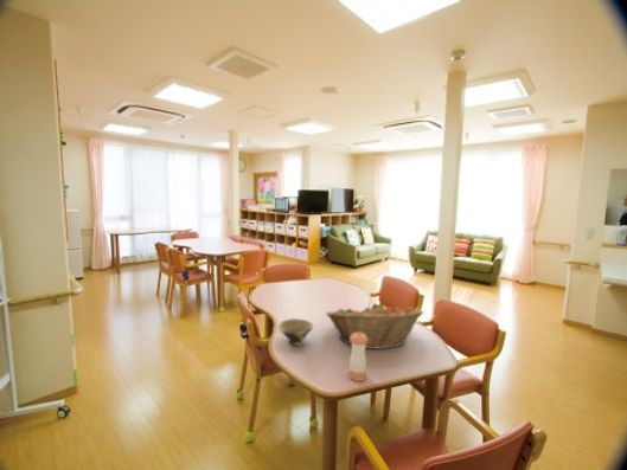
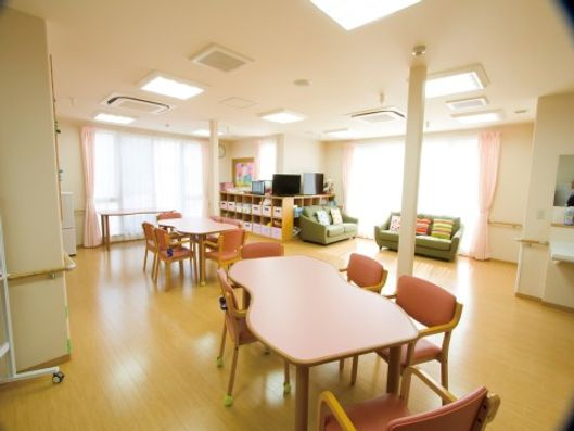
- bowl [277,317,314,347]
- pepper shaker [347,333,367,382]
- fruit basket [325,301,424,350]
